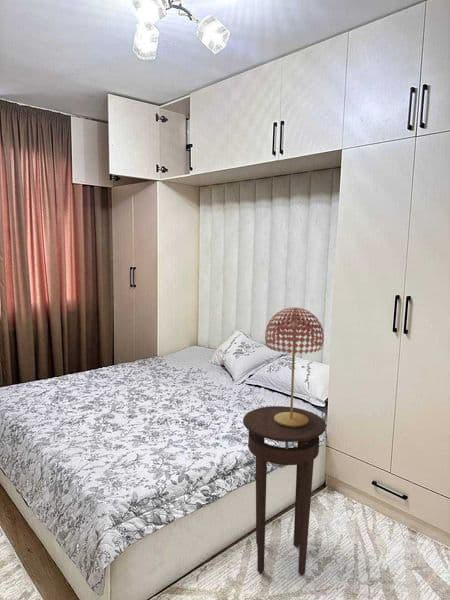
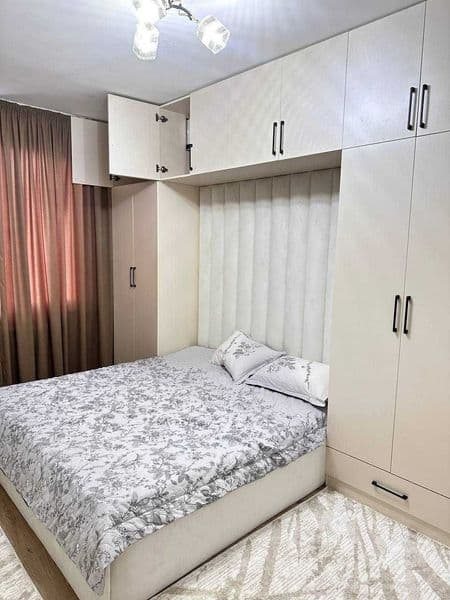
- table lamp [264,306,325,427]
- stool [242,405,327,576]
